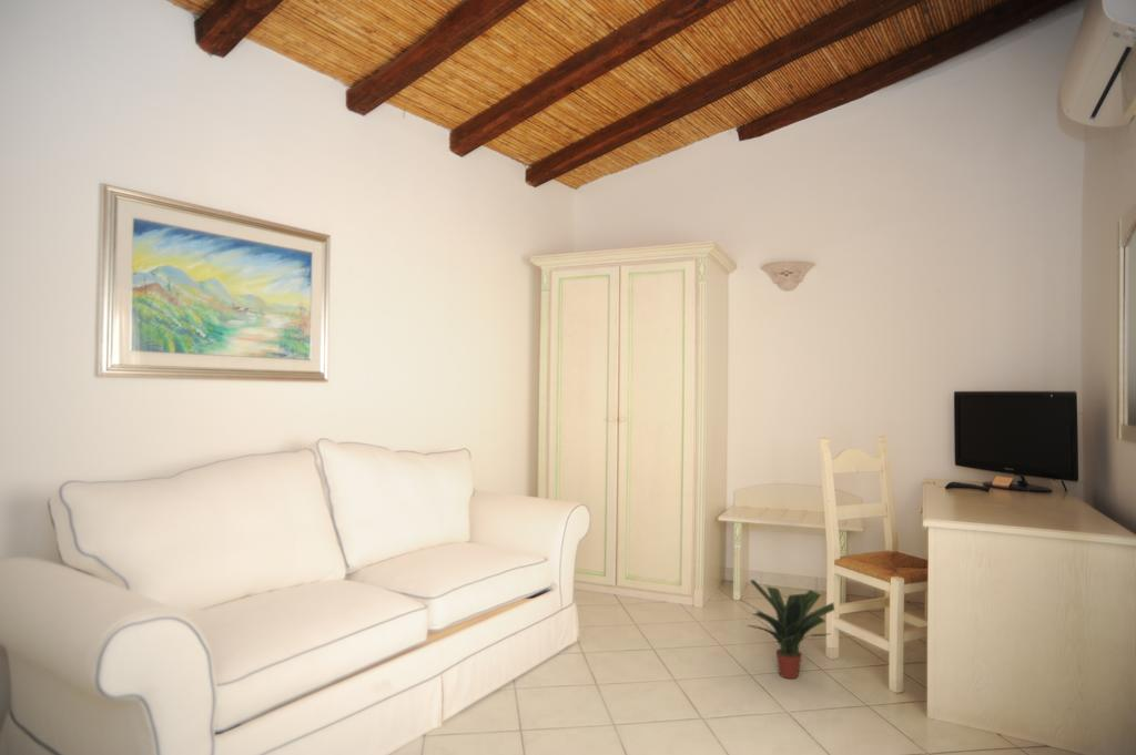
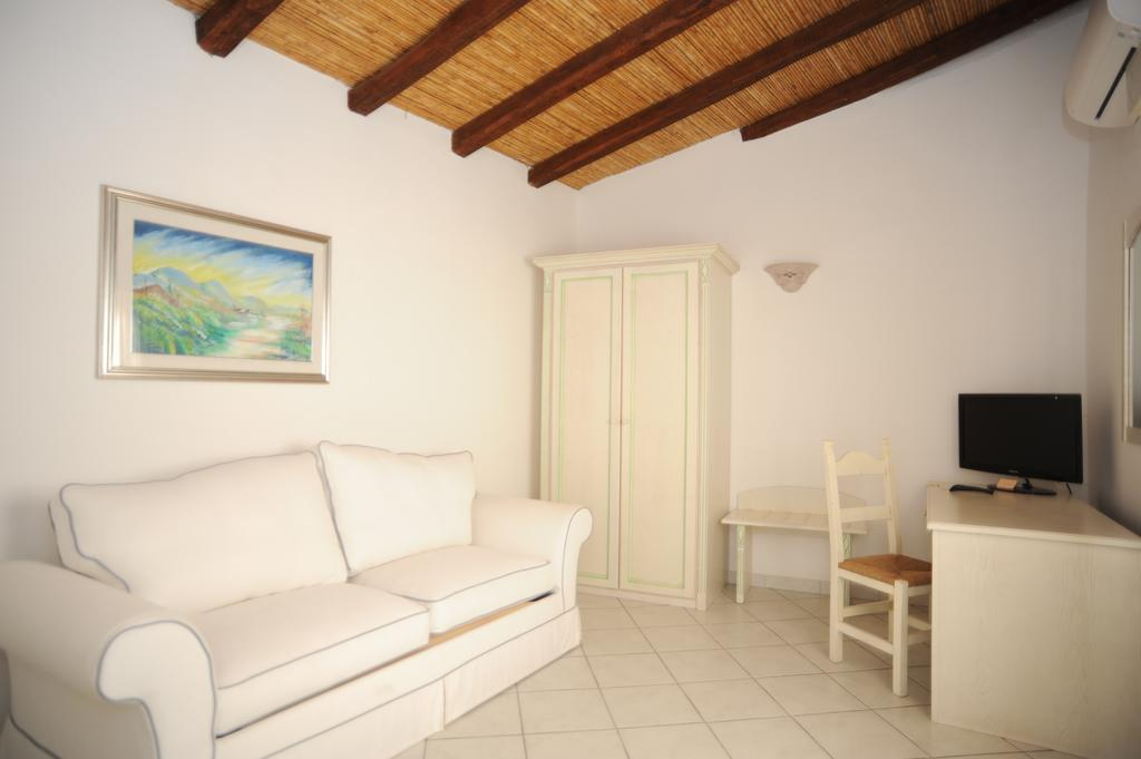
- potted plant [739,579,835,680]
